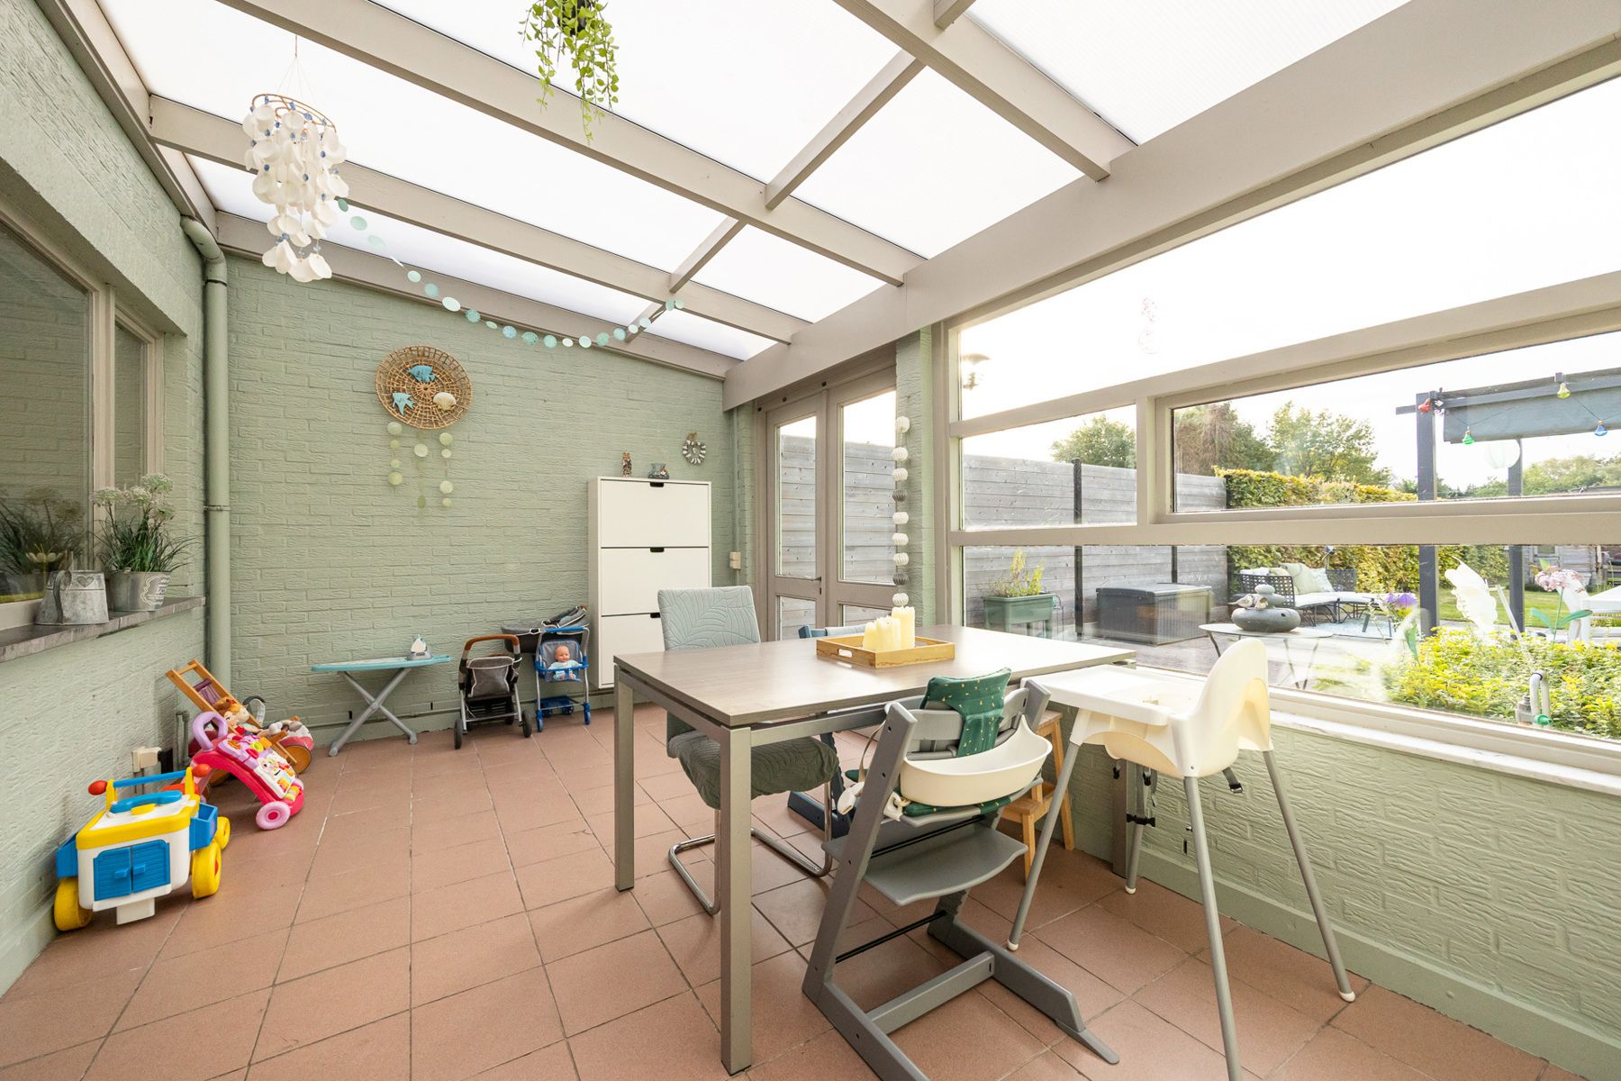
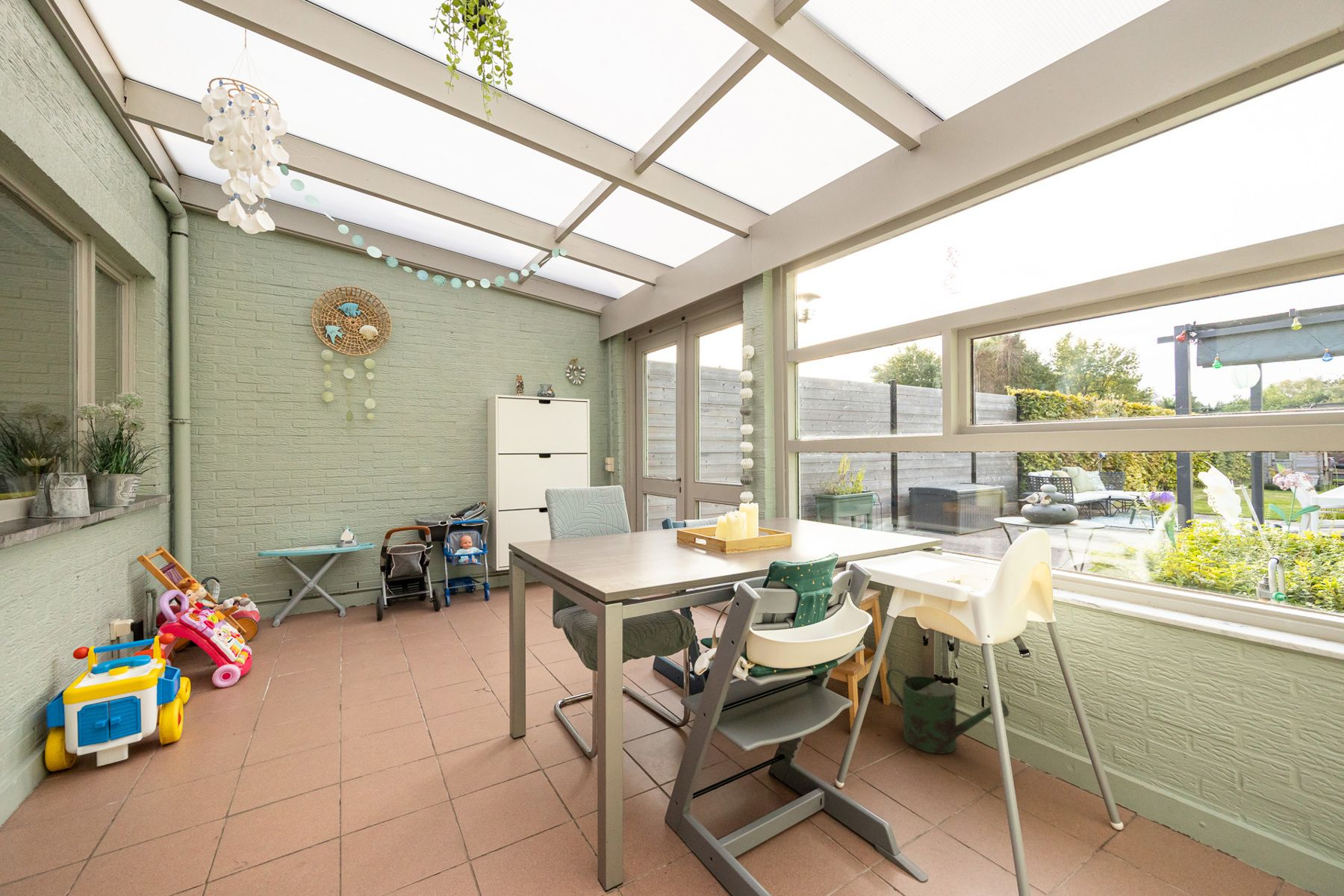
+ watering can [885,668,1010,755]
